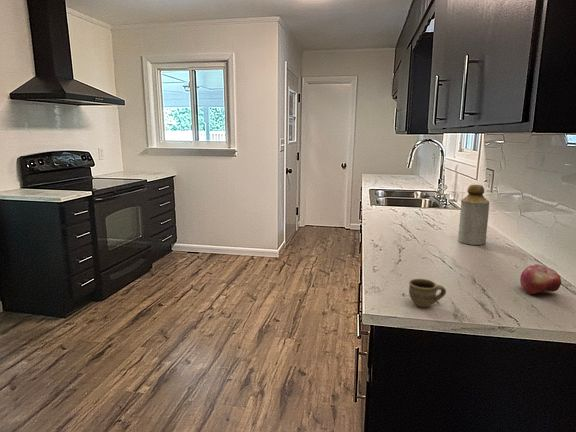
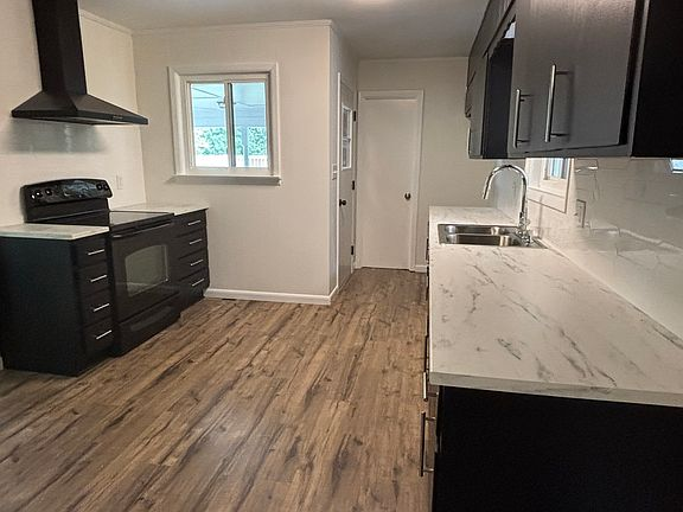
- cup [408,278,447,308]
- bottle [457,184,490,246]
- fruit [519,264,562,295]
